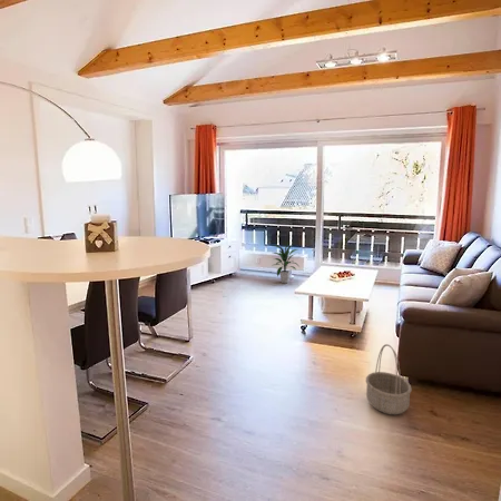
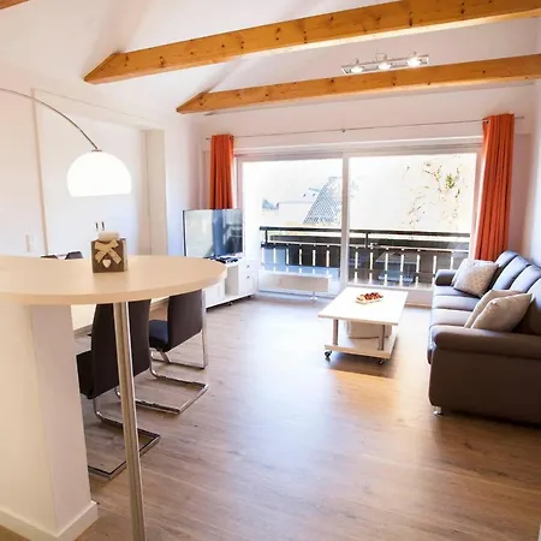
- indoor plant [271,242,301,284]
- basket [365,343,413,415]
